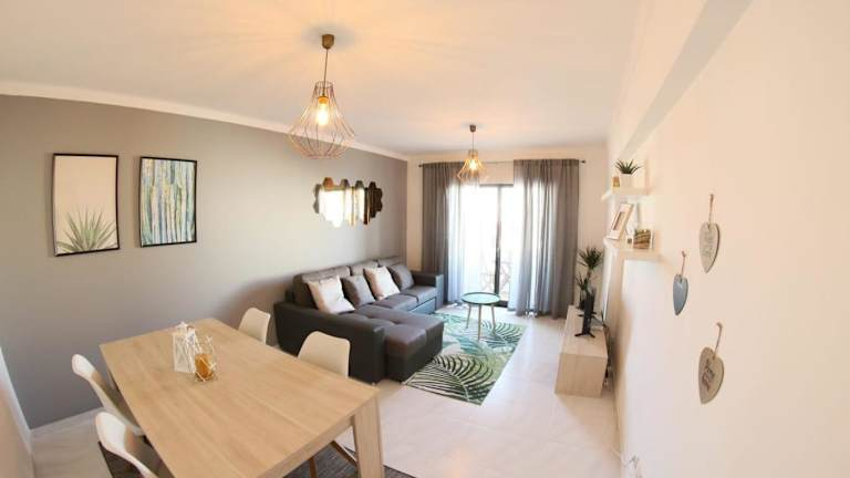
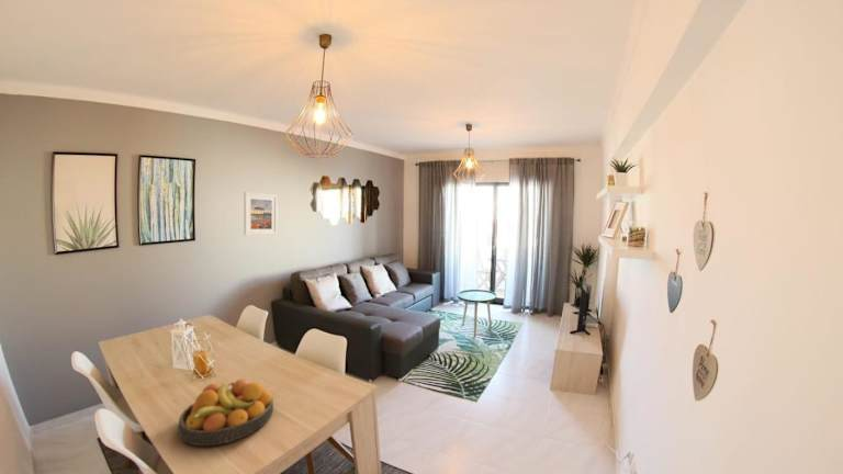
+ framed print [243,191,279,236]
+ fruit bowl [178,377,274,447]
